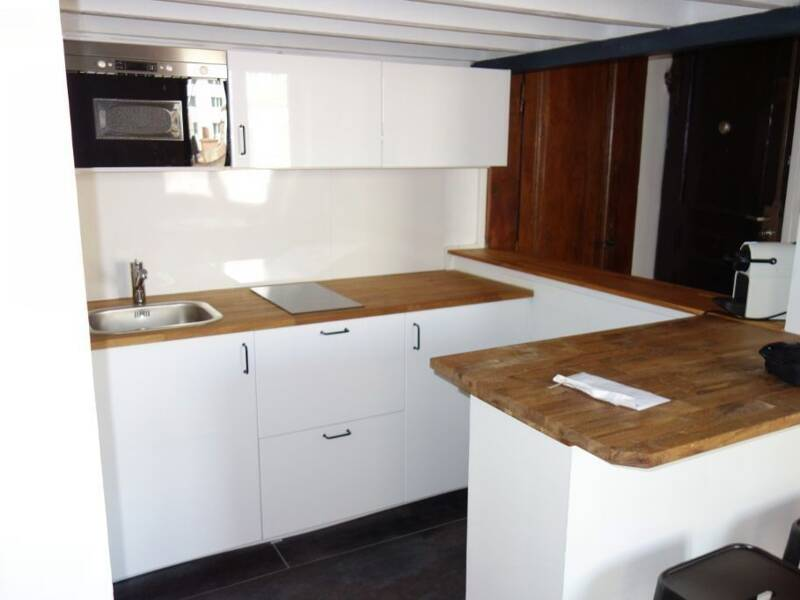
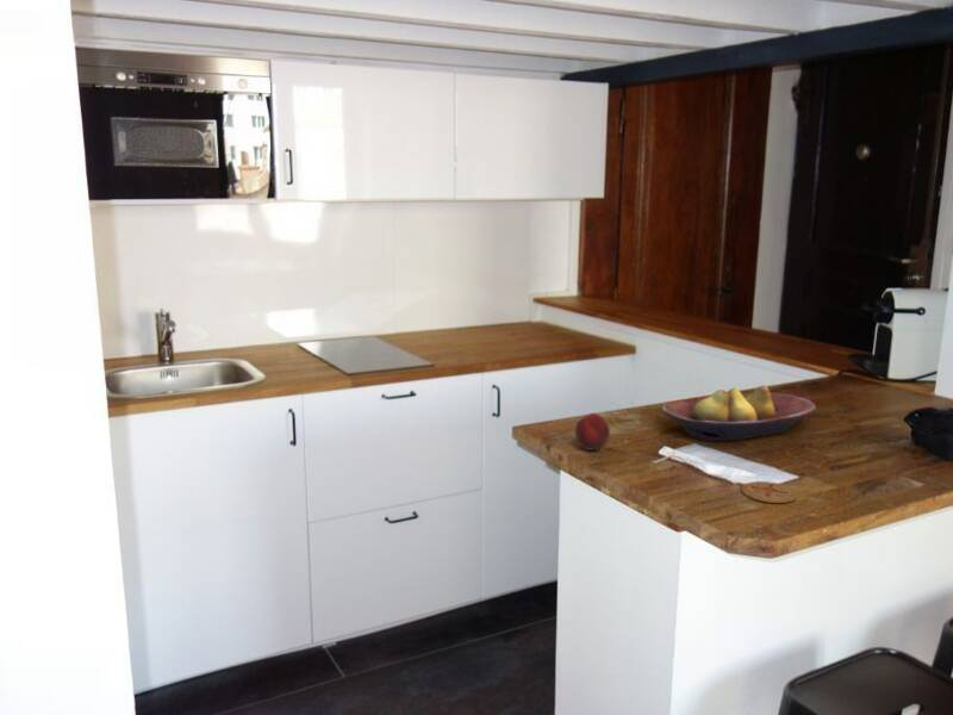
+ coaster [741,480,798,504]
+ apple [574,412,611,452]
+ fruit bowl [661,385,817,442]
